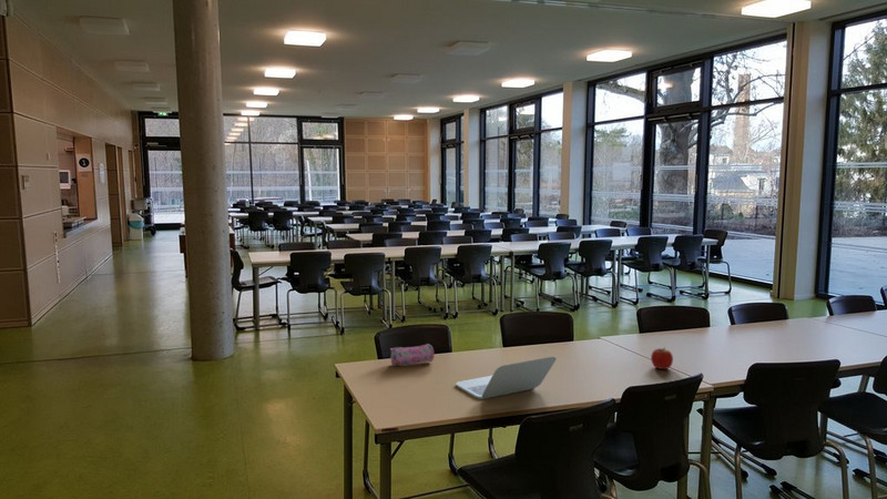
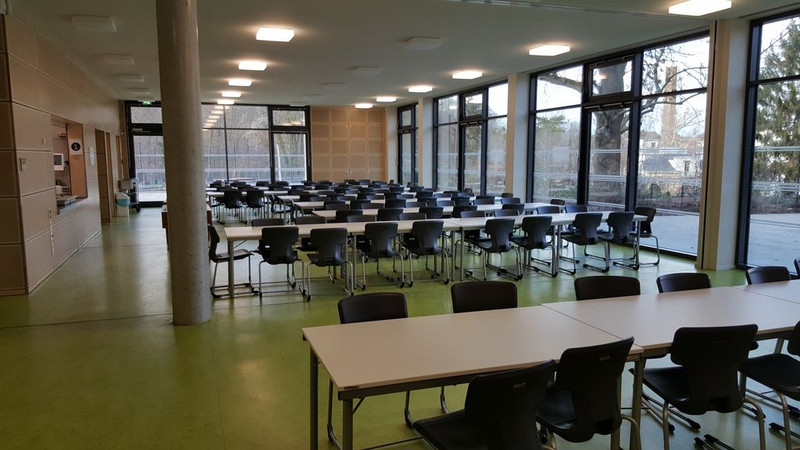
- pencil case [389,343,435,367]
- laptop [455,356,558,400]
- apple [650,346,674,370]
